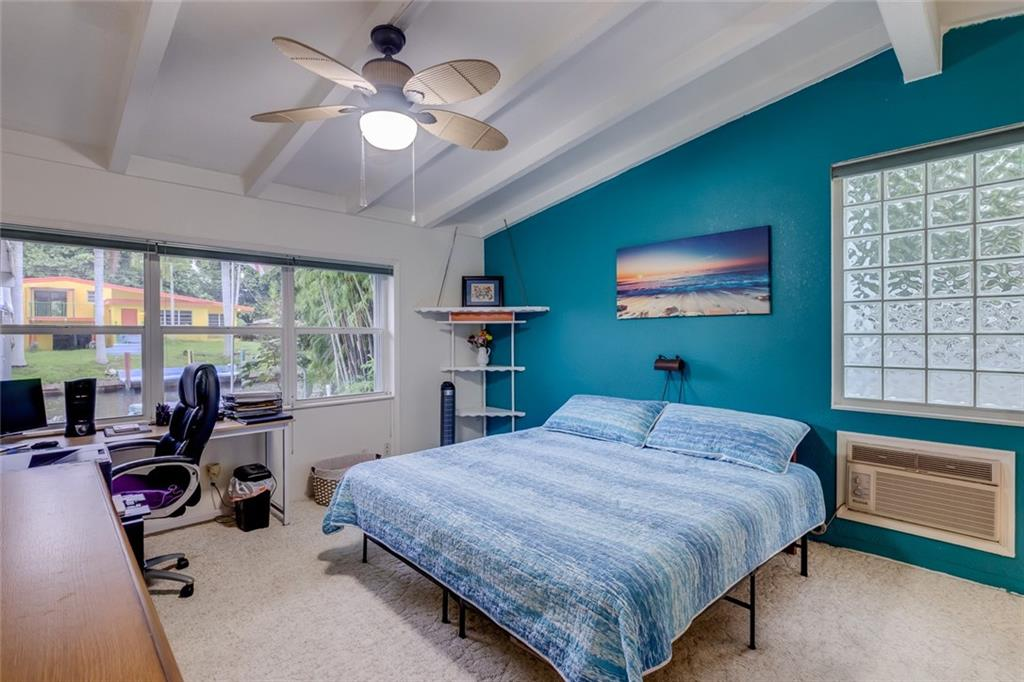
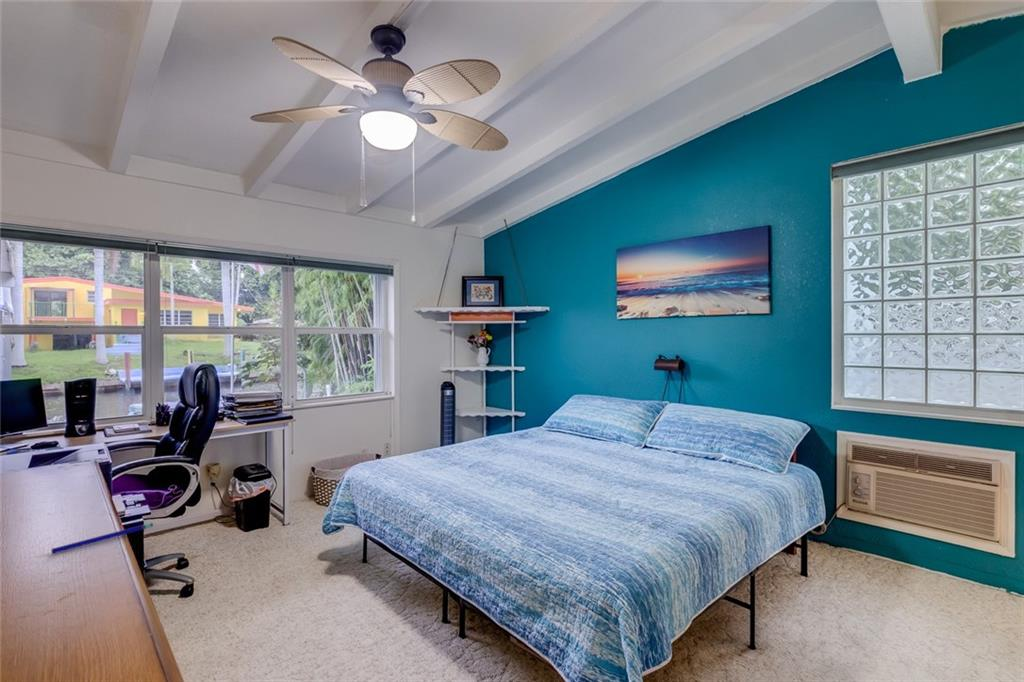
+ pen [50,522,154,555]
